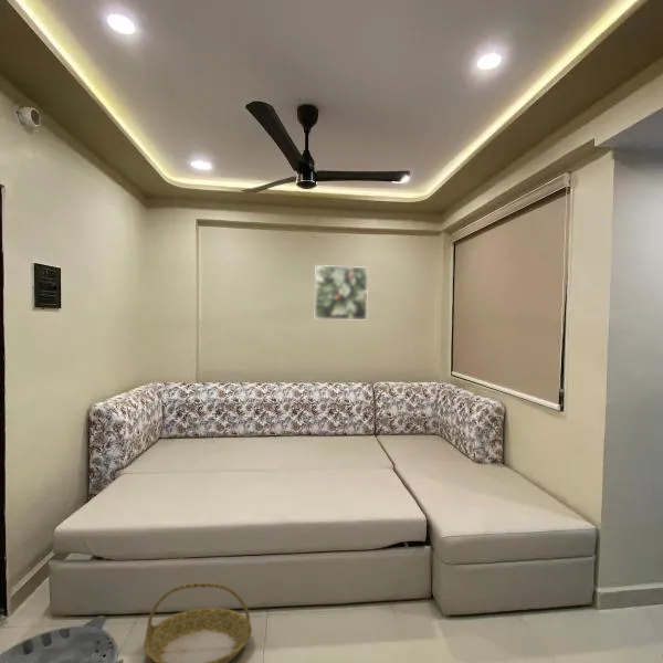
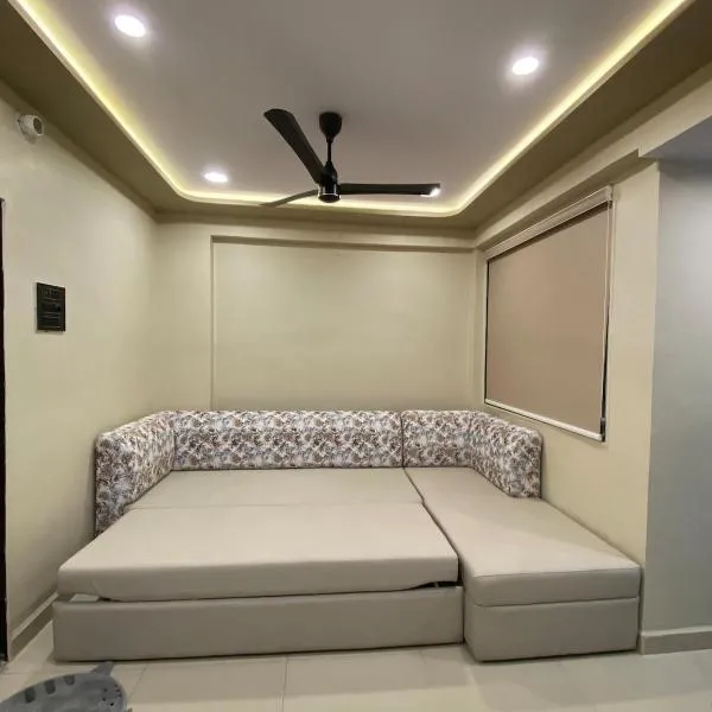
- basket [143,582,253,663]
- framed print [314,264,369,320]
